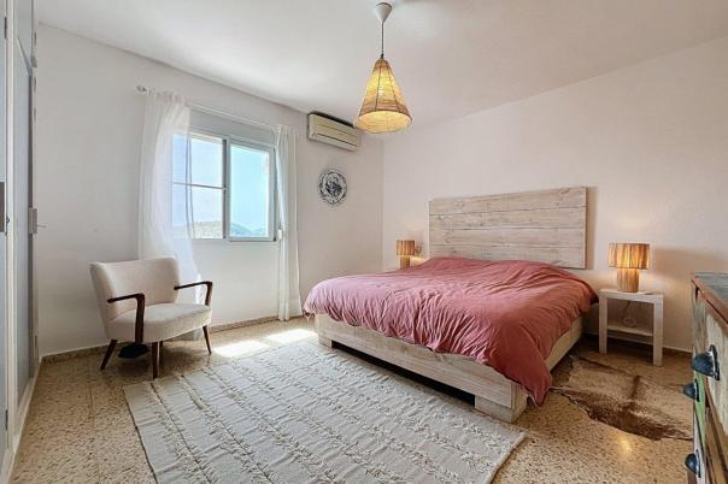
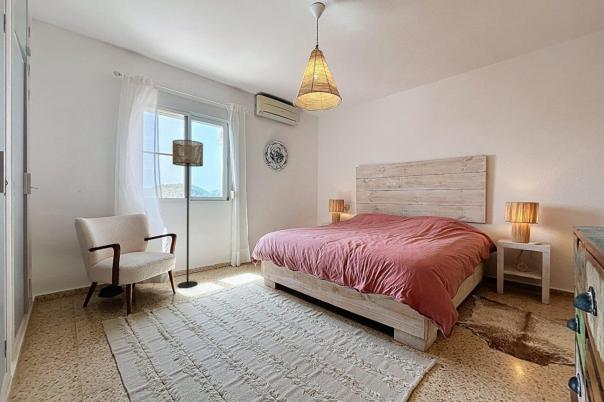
+ floor lamp [172,139,204,289]
